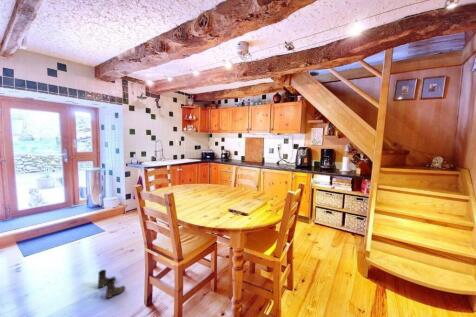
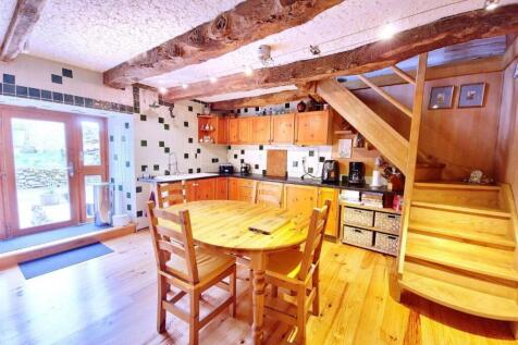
- boots [97,269,126,299]
